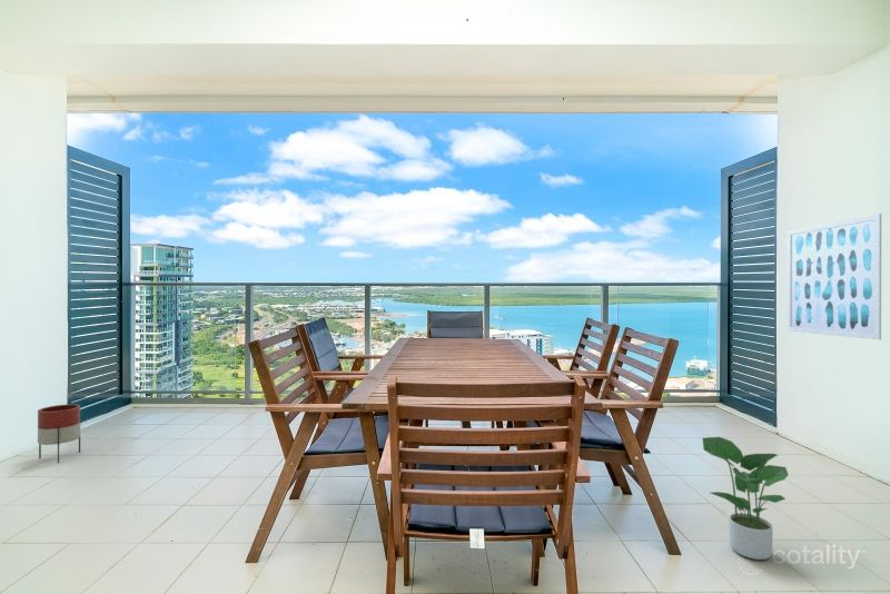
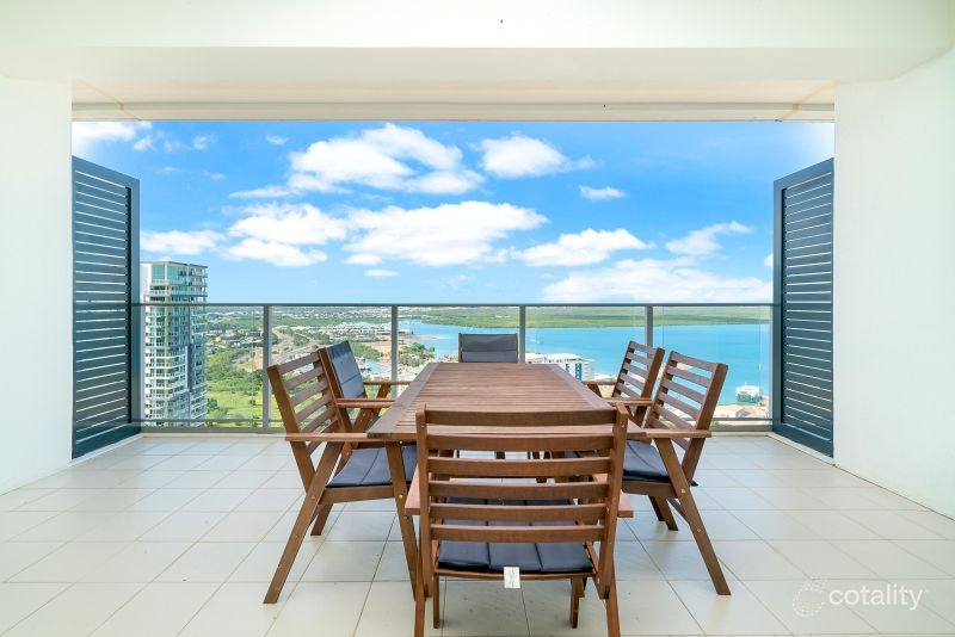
- planter [37,404,81,464]
- potted plant [702,436,790,561]
- wall art [787,212,882,341]
